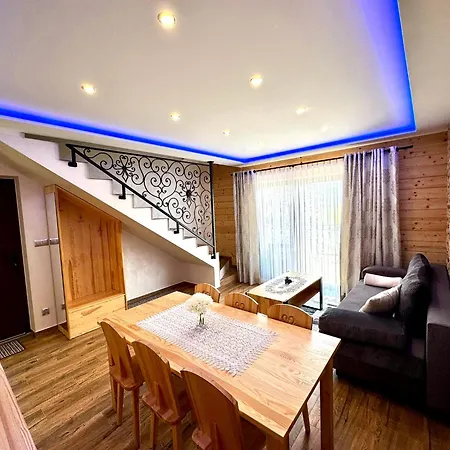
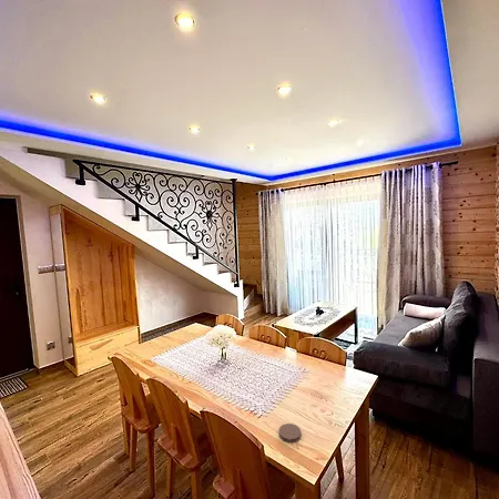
+ coaster [277,422,302,444]
